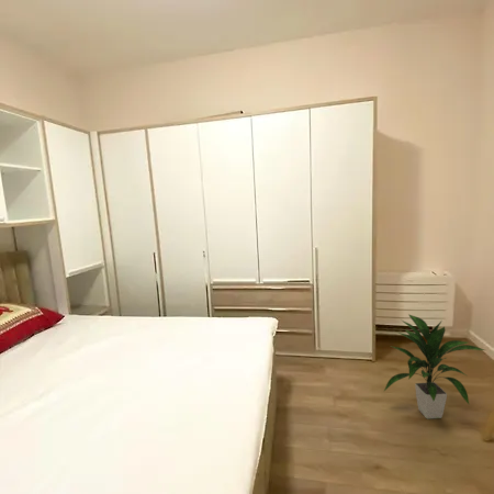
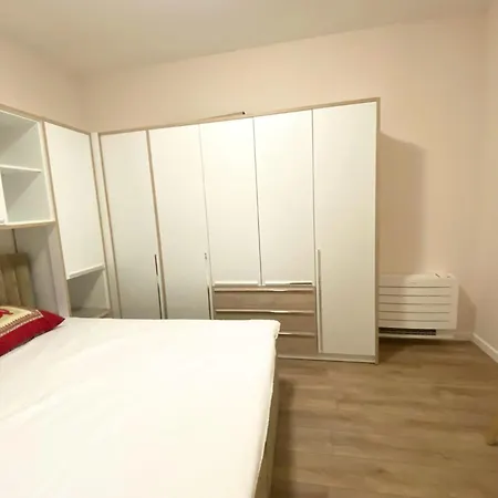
- indoor plant [382,313,486,419]
